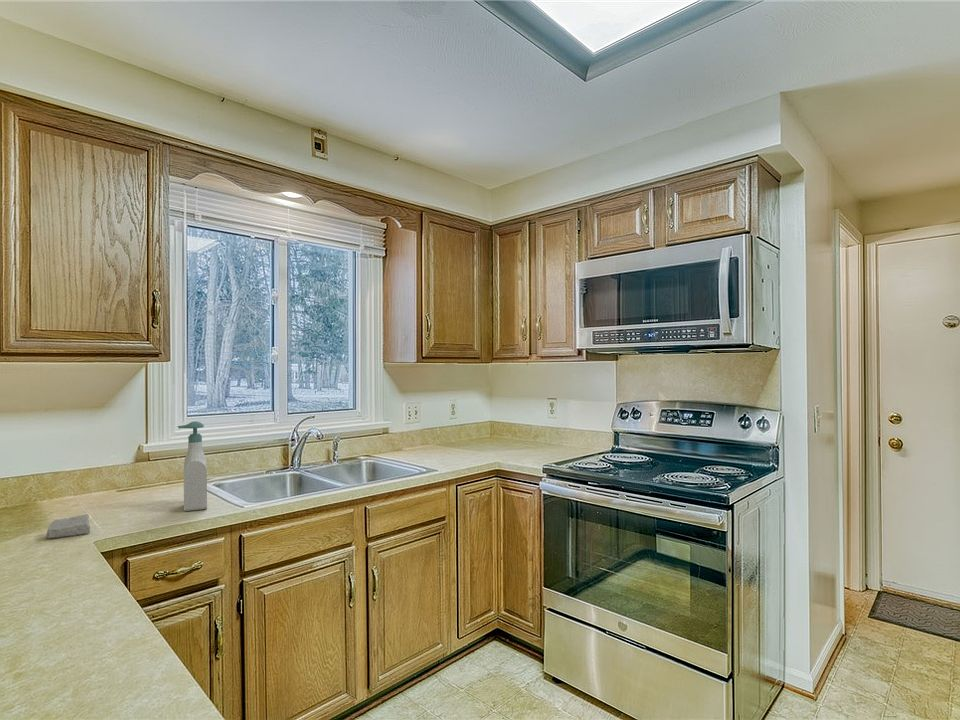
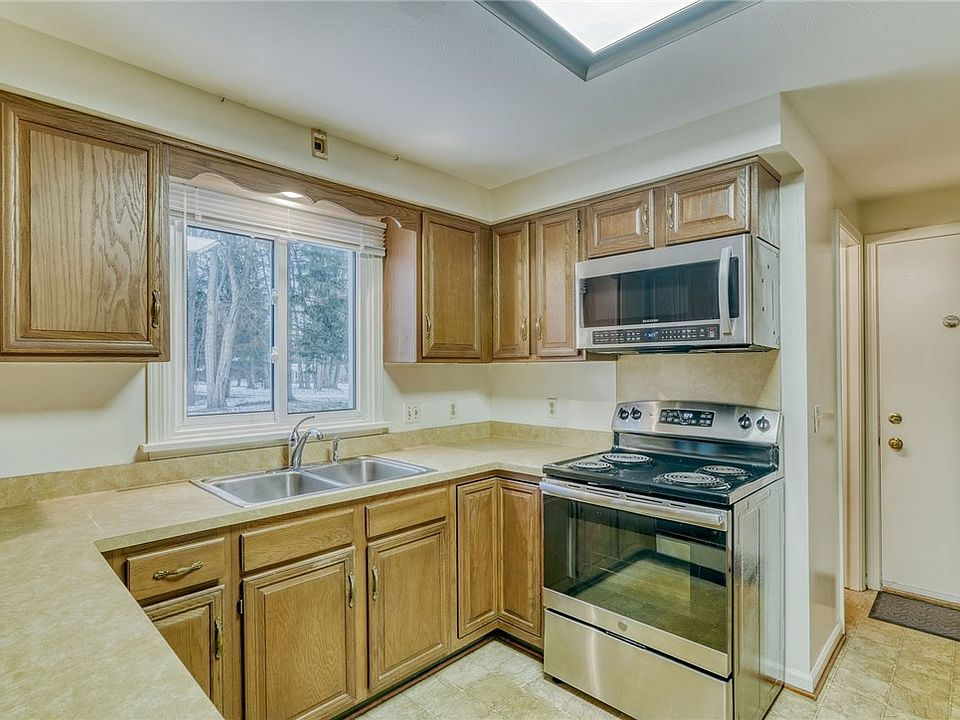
- soap bottle [176,420,208,512]
- soap bar [45,513,91,539]
